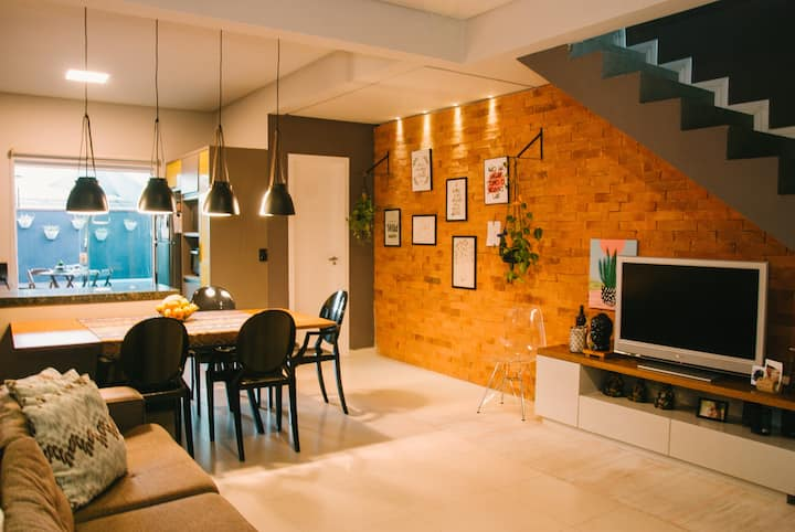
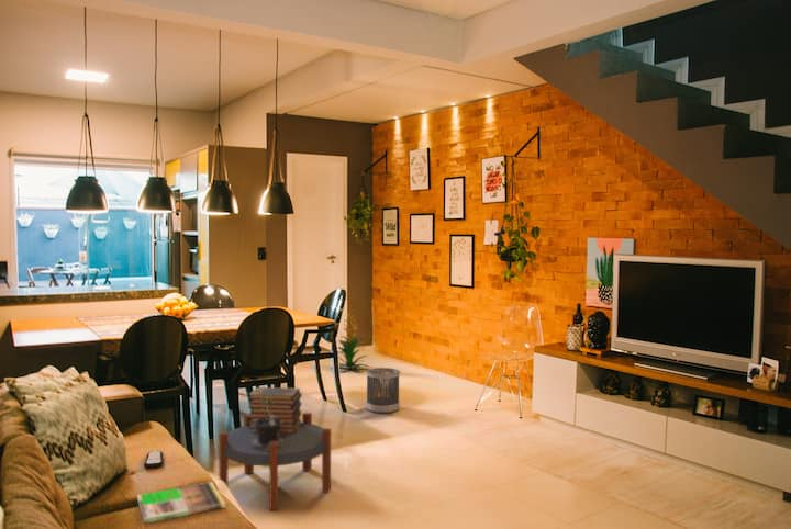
+ side table [218,412,332,511]
+ remote control [143,450,165,470]
+ potted plant [252,390,285,450]
+ wastebasket [365,367,401,414]
+ magazine [136,481,227,525]
+ book stack [247,386,303,432]
+ indoor plant [336,311,370,371]
